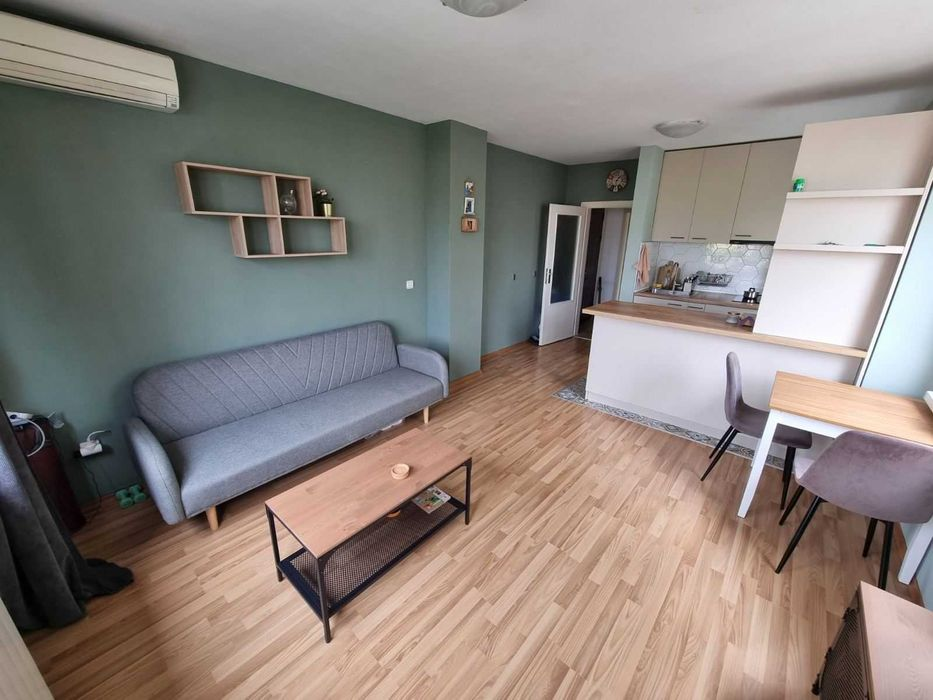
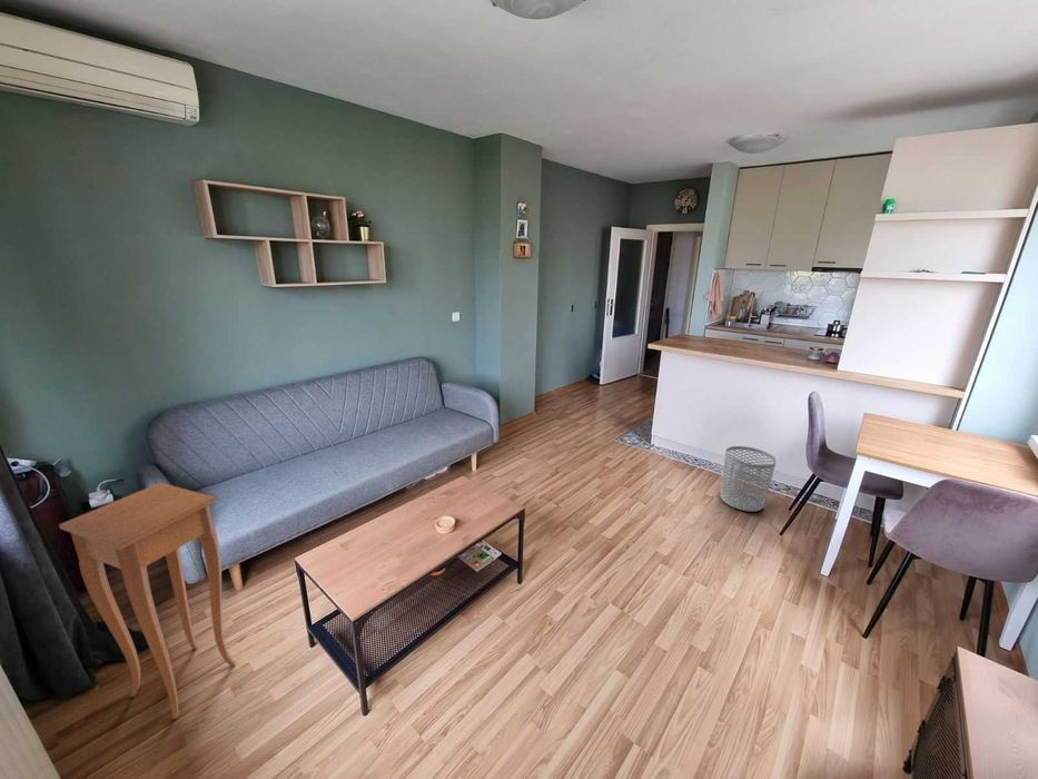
+ side table [58,482,237,720]
+ waste bin [720,445,778,513]
